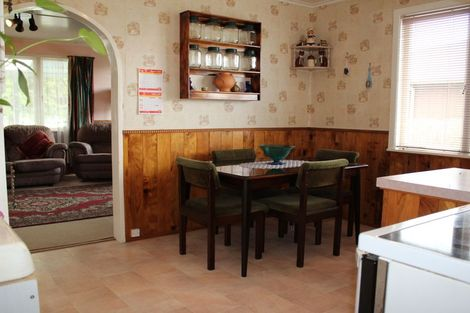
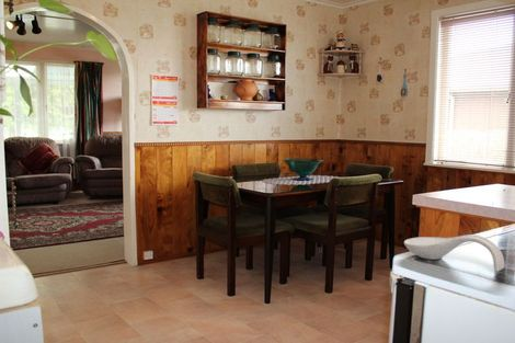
+ spoon rest [403,233,505,273]
